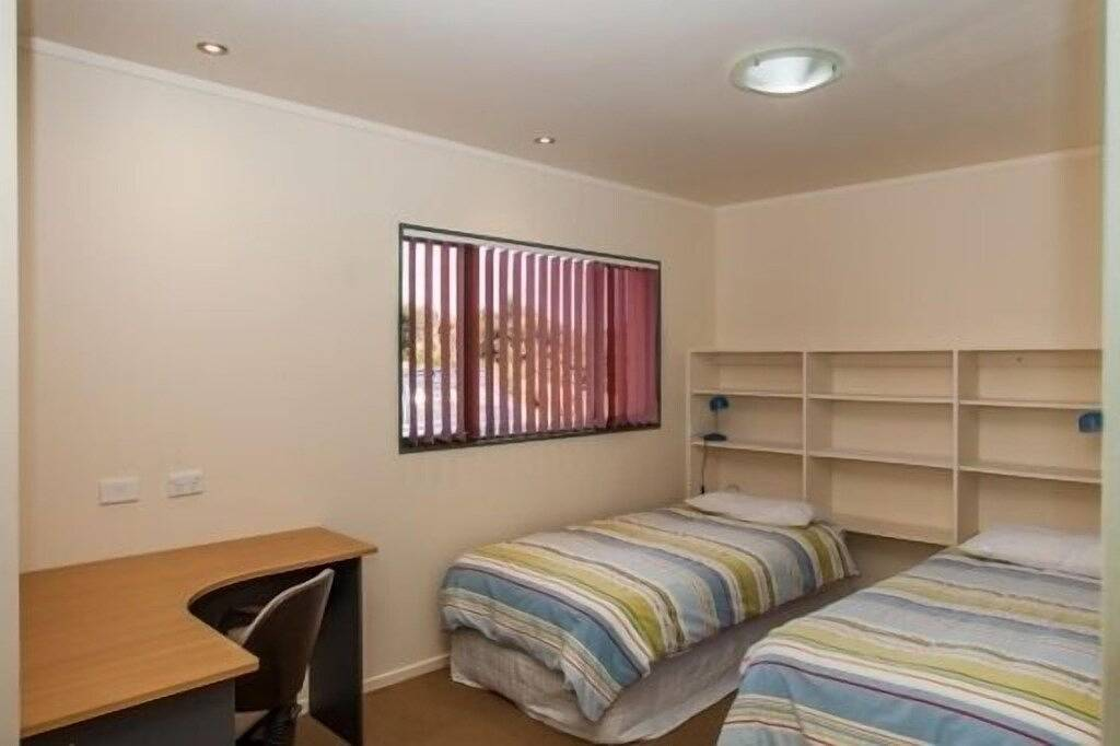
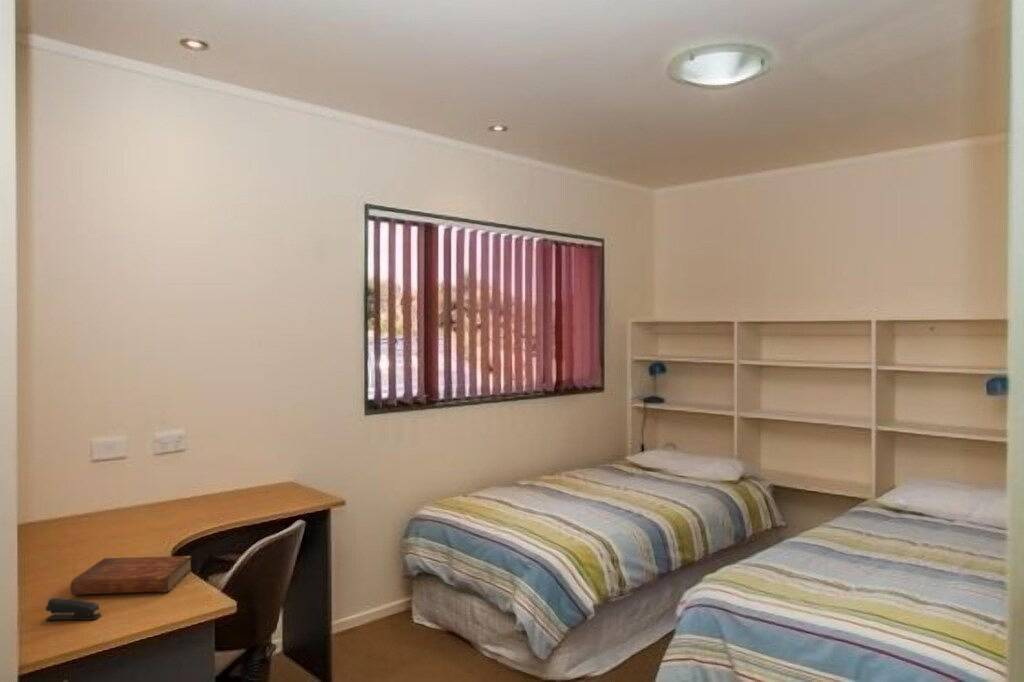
+ bible [69,555,193,596]
+ stapler [44,597,102,621]
